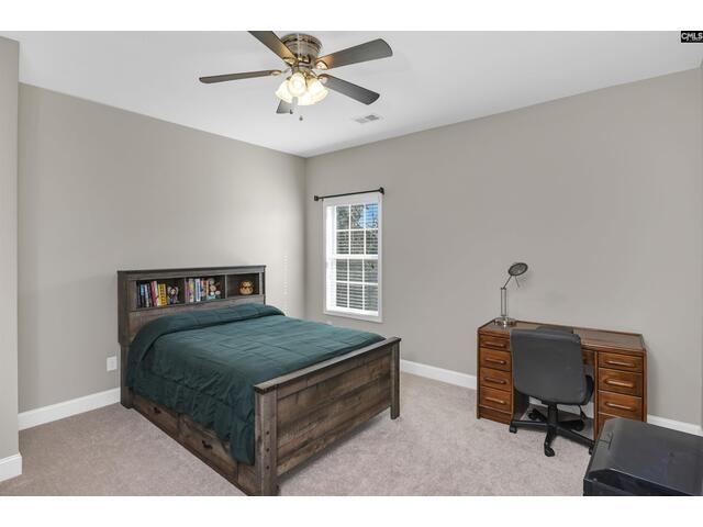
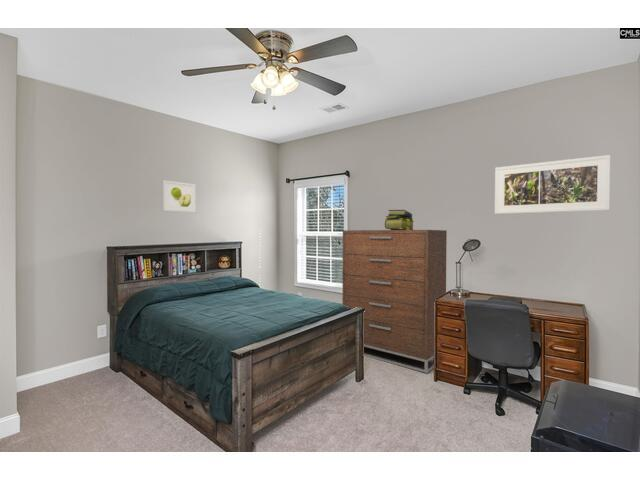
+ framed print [494,154,611,215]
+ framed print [162,179,197,214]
+ dresser [341,229,448,374]
+ stack of books [384,209,415,230]
